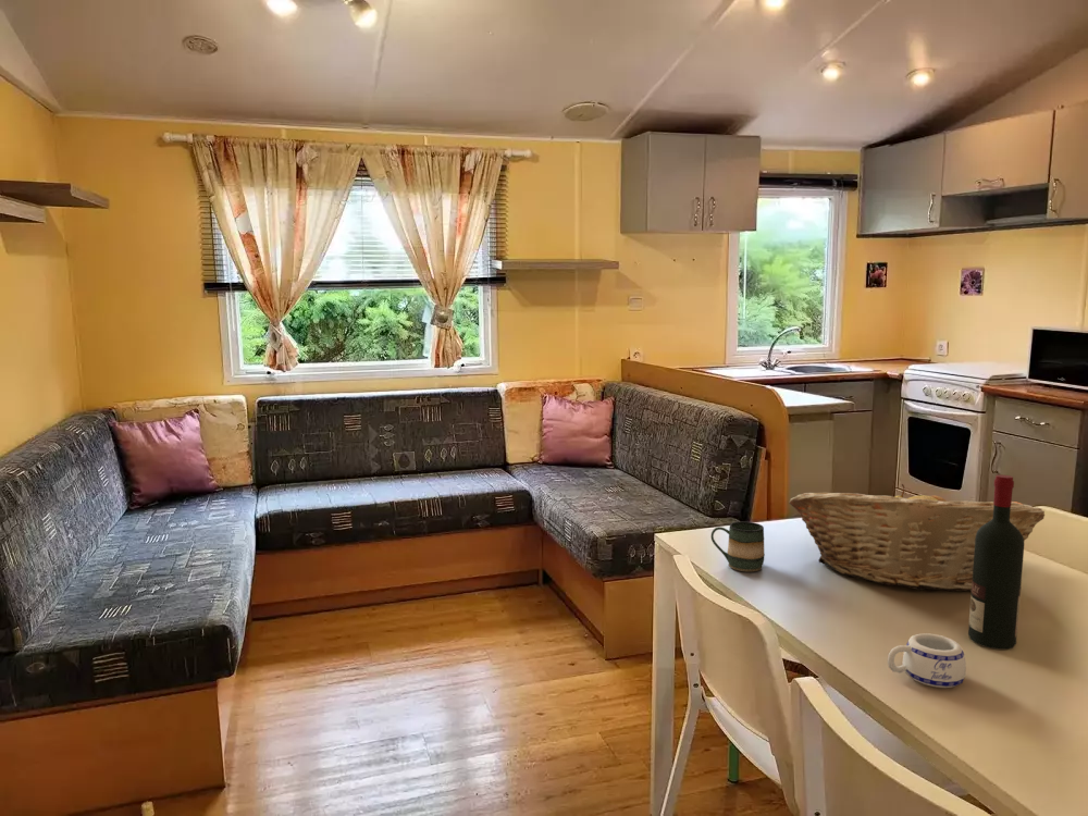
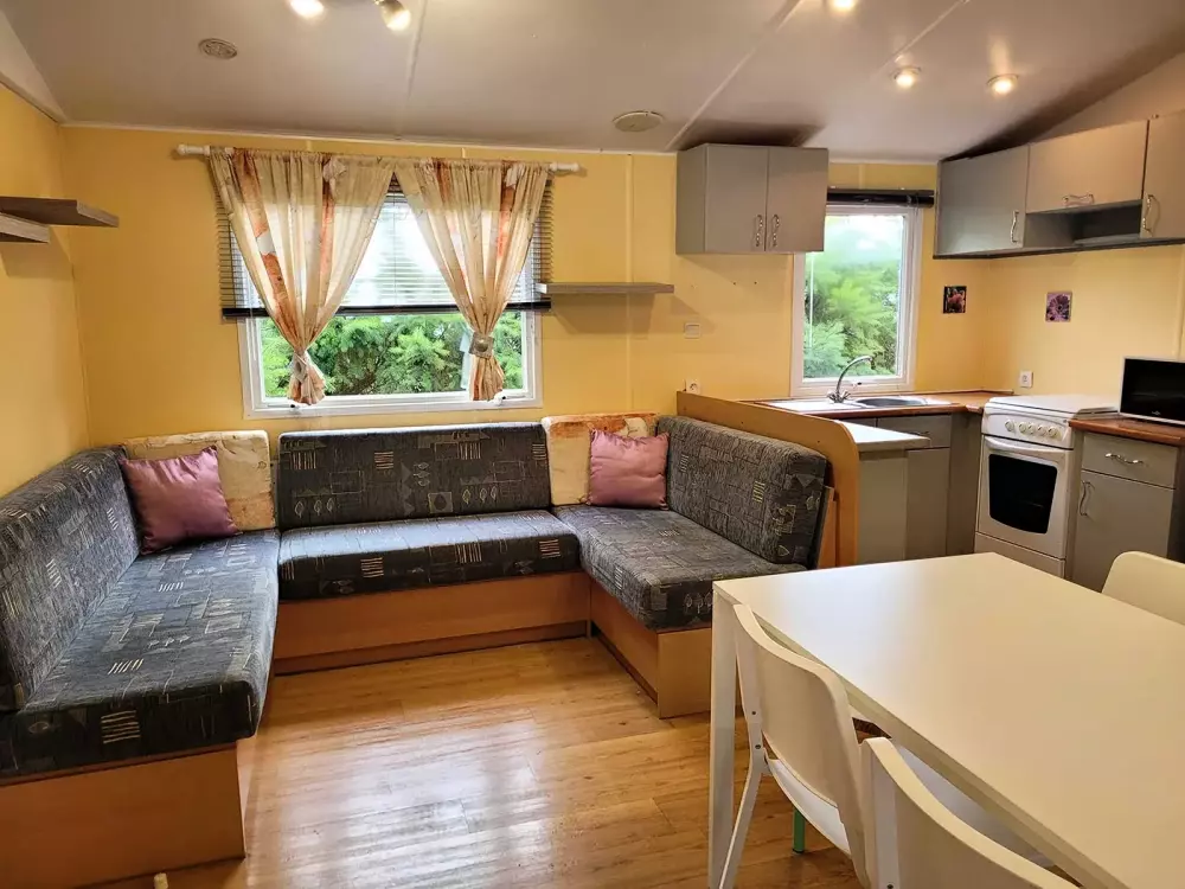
- alcohol [967,473,1025,651]
- mug [710,521,766,572]
- fruit basket [788,483,1046,592]
- mug [887,632,967,689]
